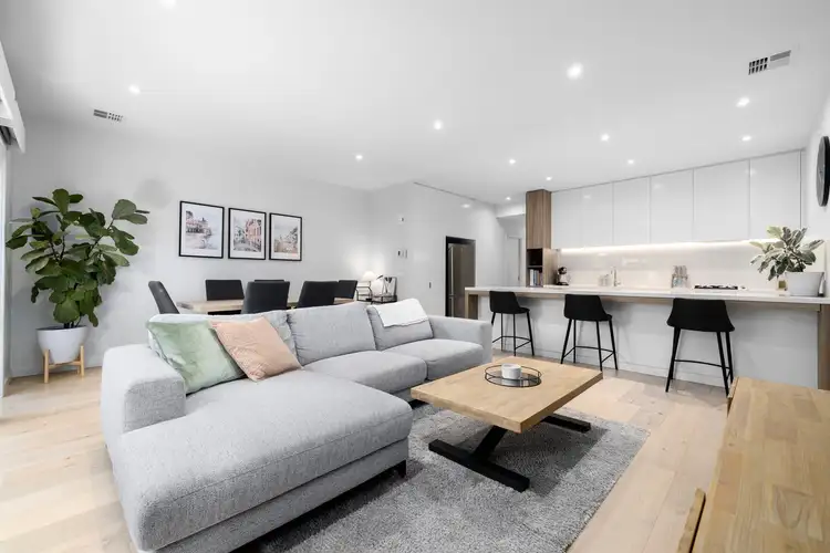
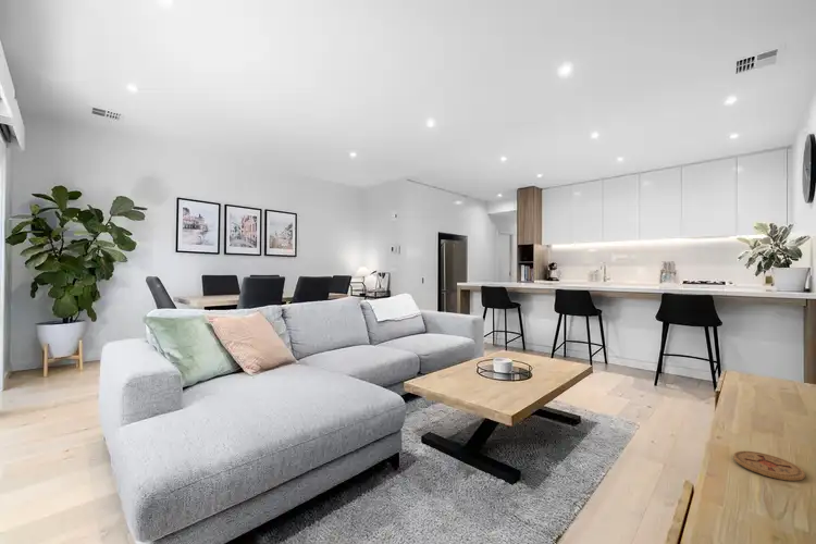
+ coaster [732,450,806,482]
